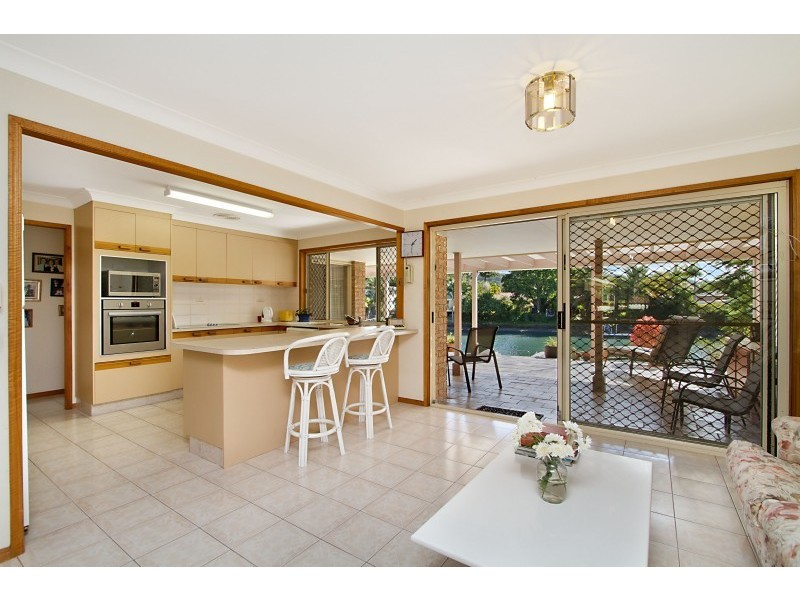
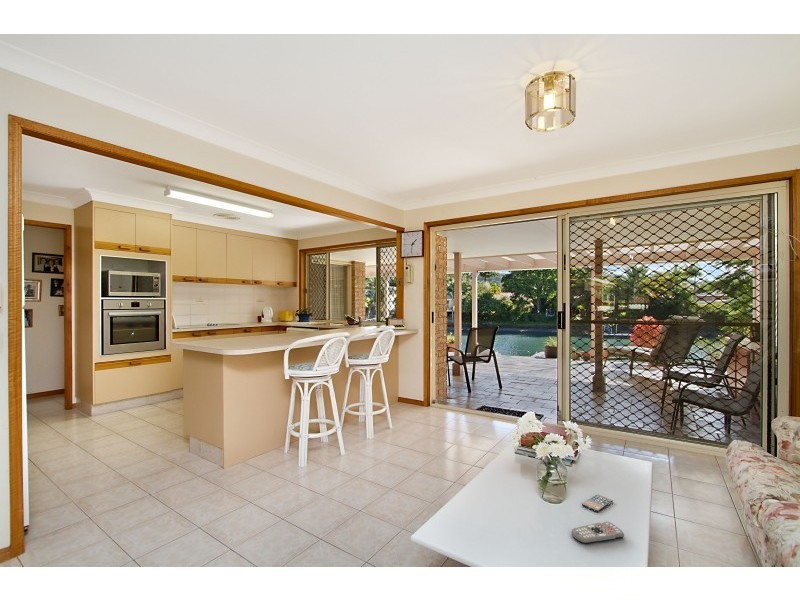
+ smartphone [581,493,614,513]
+ remote control [571,520,625,545]
